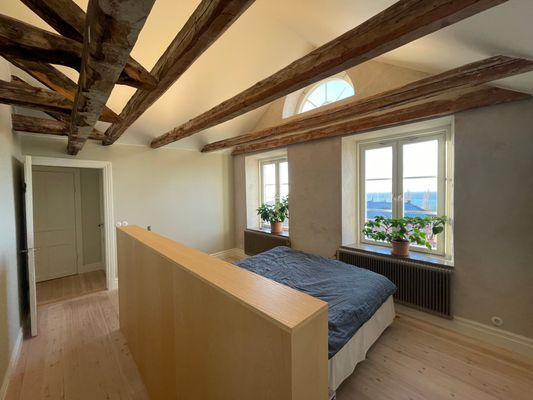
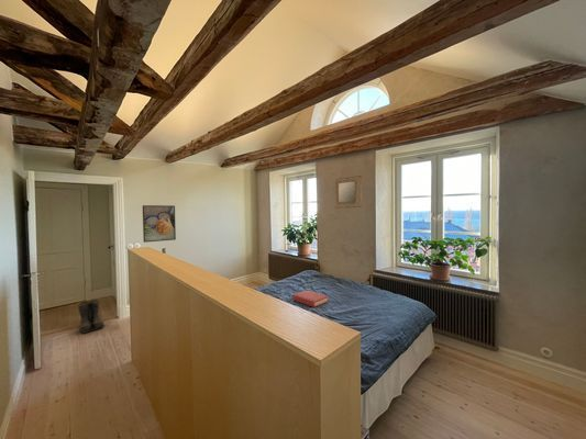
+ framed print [142,204,177,244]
+ home mirror [334,175,363,209]
+ boots [76,297,106,335]
+ hardback book [292,290,330,308]
